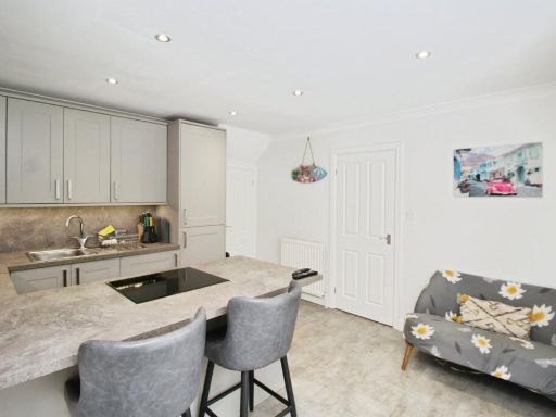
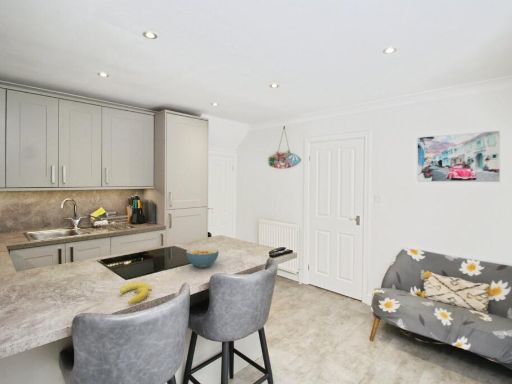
+ cereal bowl [185,247,220,269]
+ banana [118,281,153,304]
